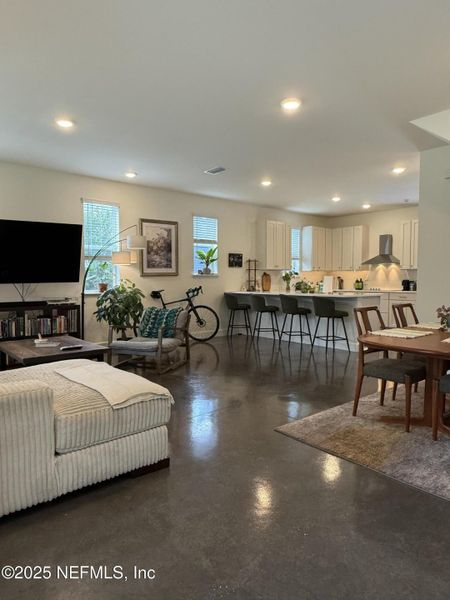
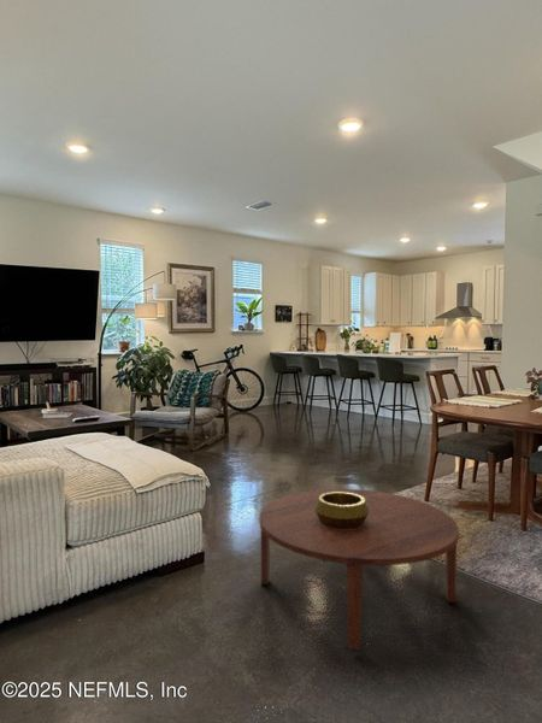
+ coffee table [258,488,460,651]
+ decorative bowl [314,492,370,529]
